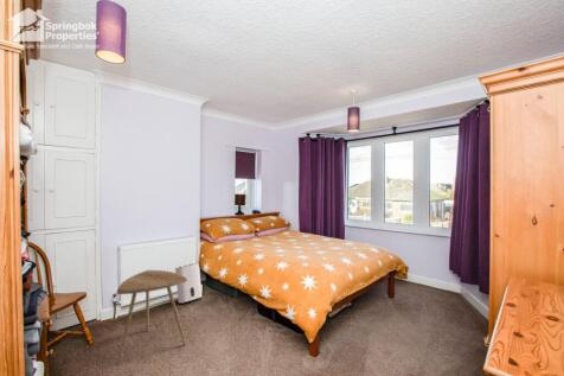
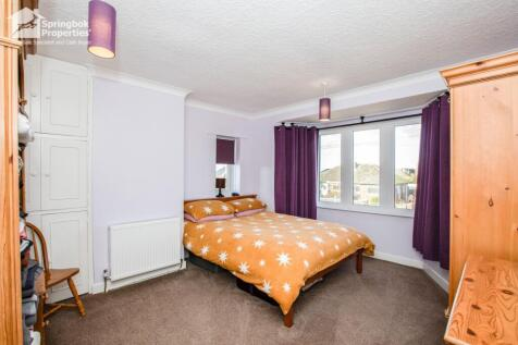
- air purifier [174,262,203,305]
- side table [116,269,187,367]
